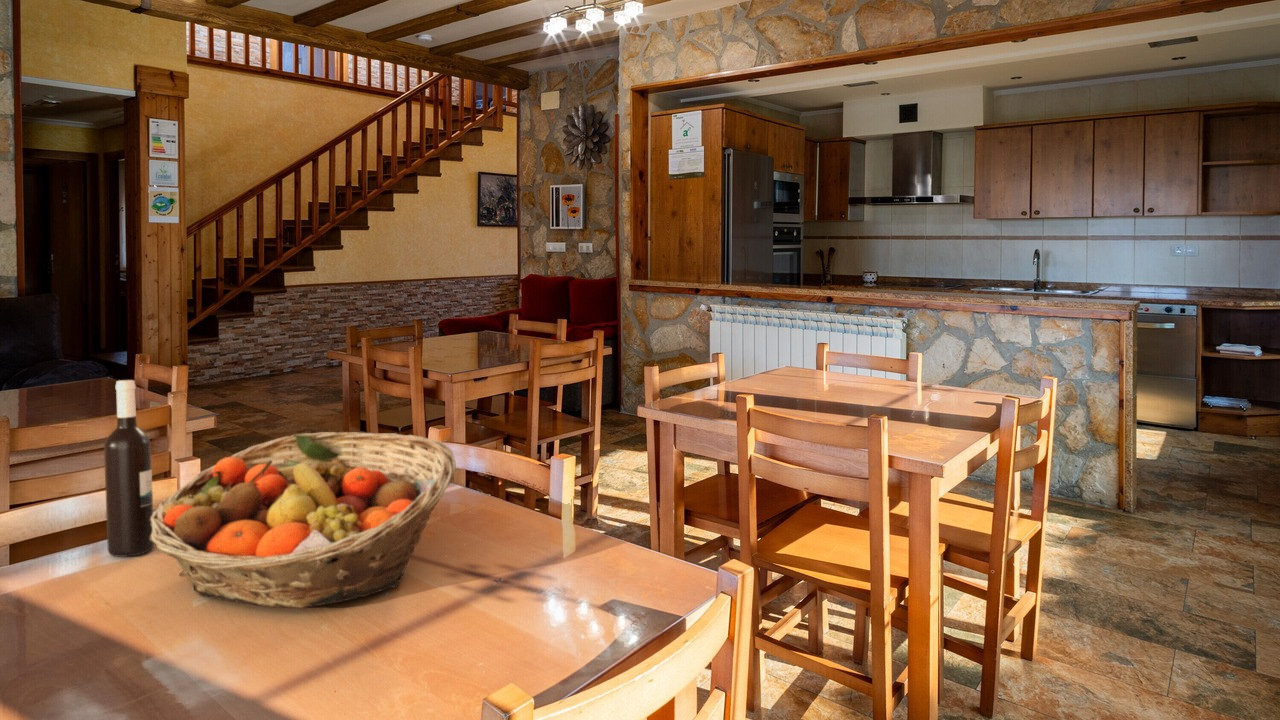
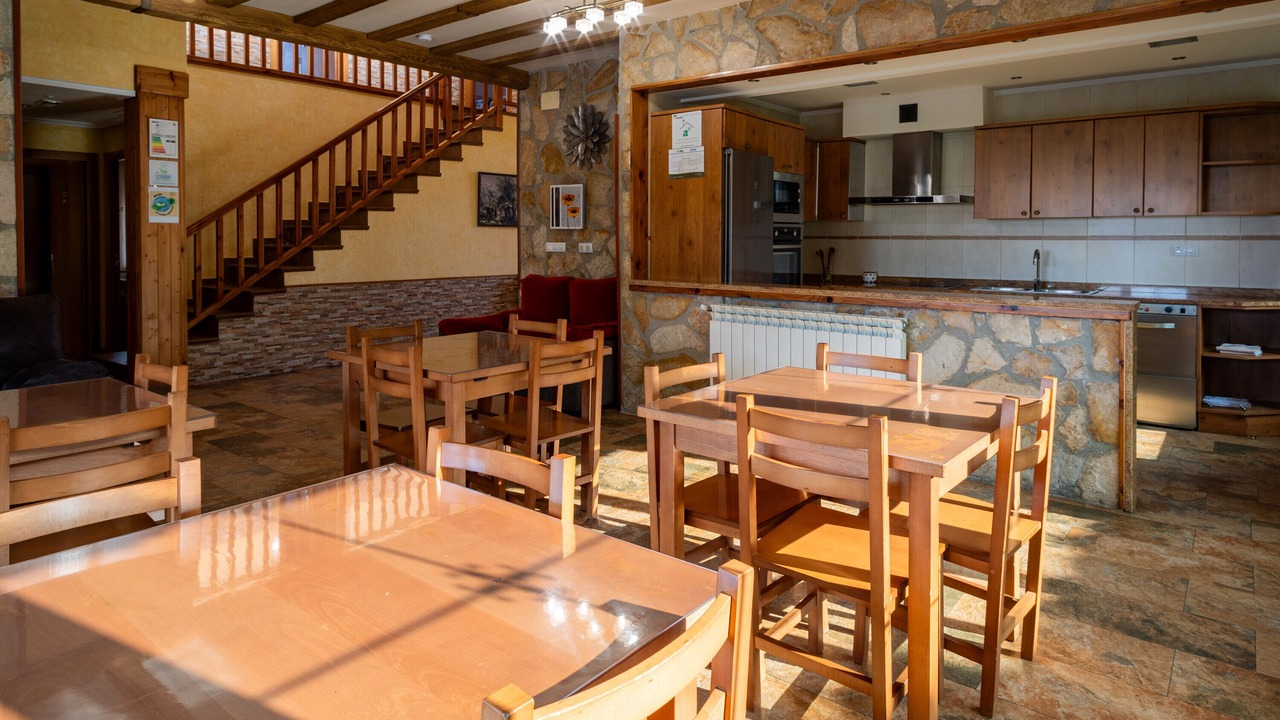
- wine bottle [103,379,155,558]
- fruit basket [150,431,457,609]
